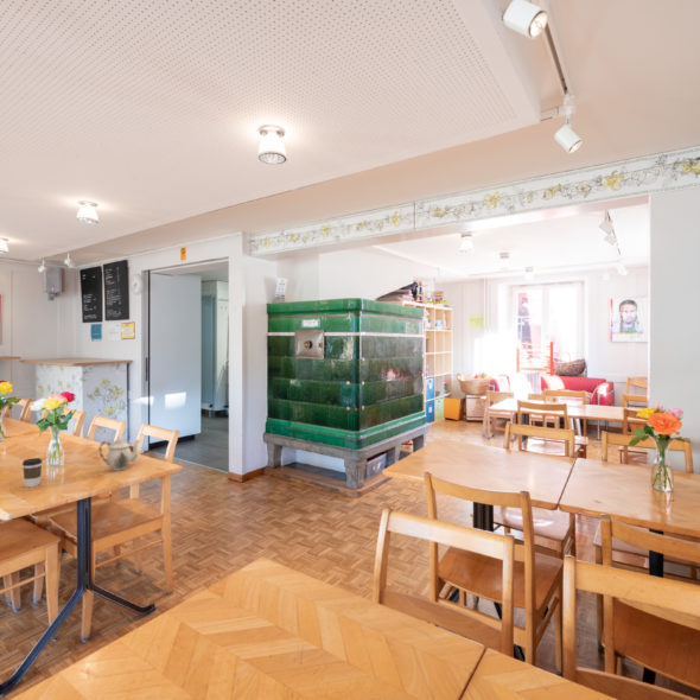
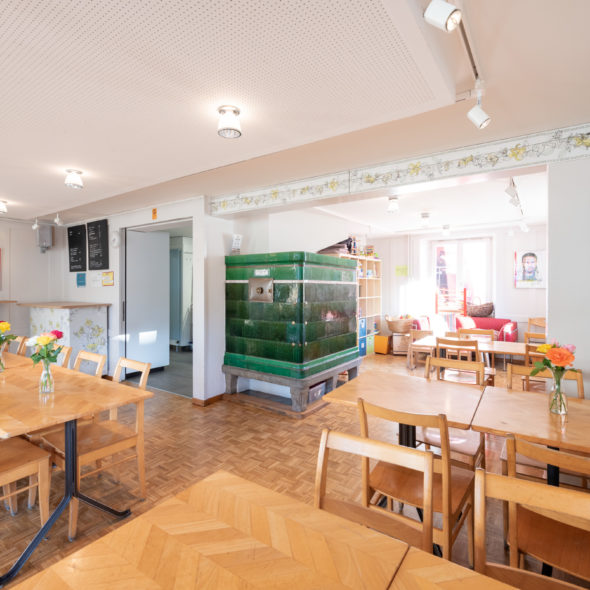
- coffee cup [21,457,43,489]
- teapot [97,435,140,472]
